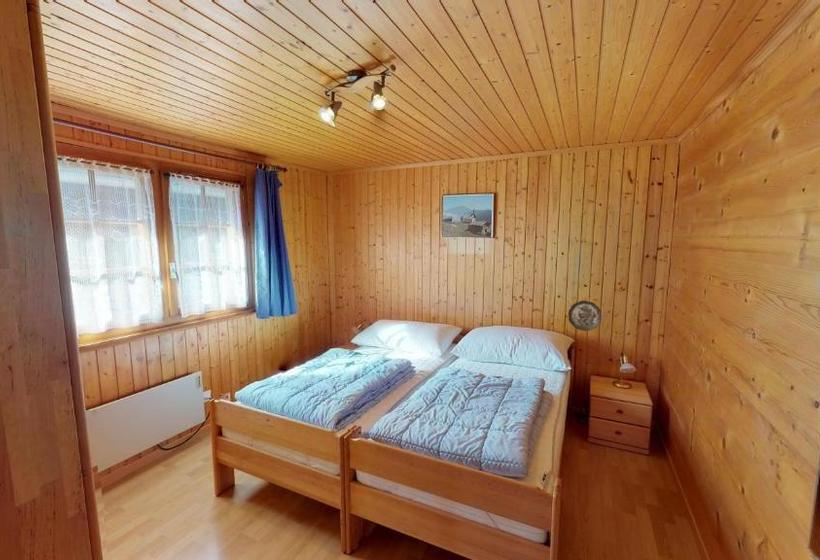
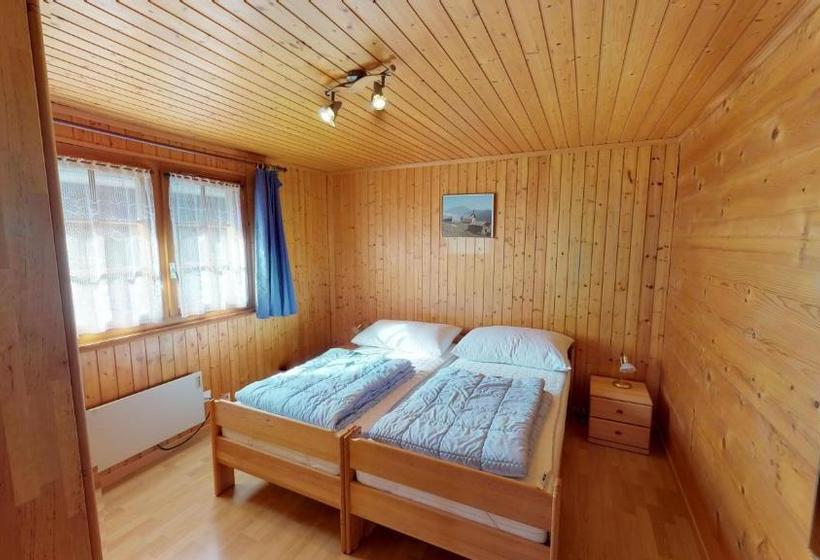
- decorative plate [567,300,603,332]
